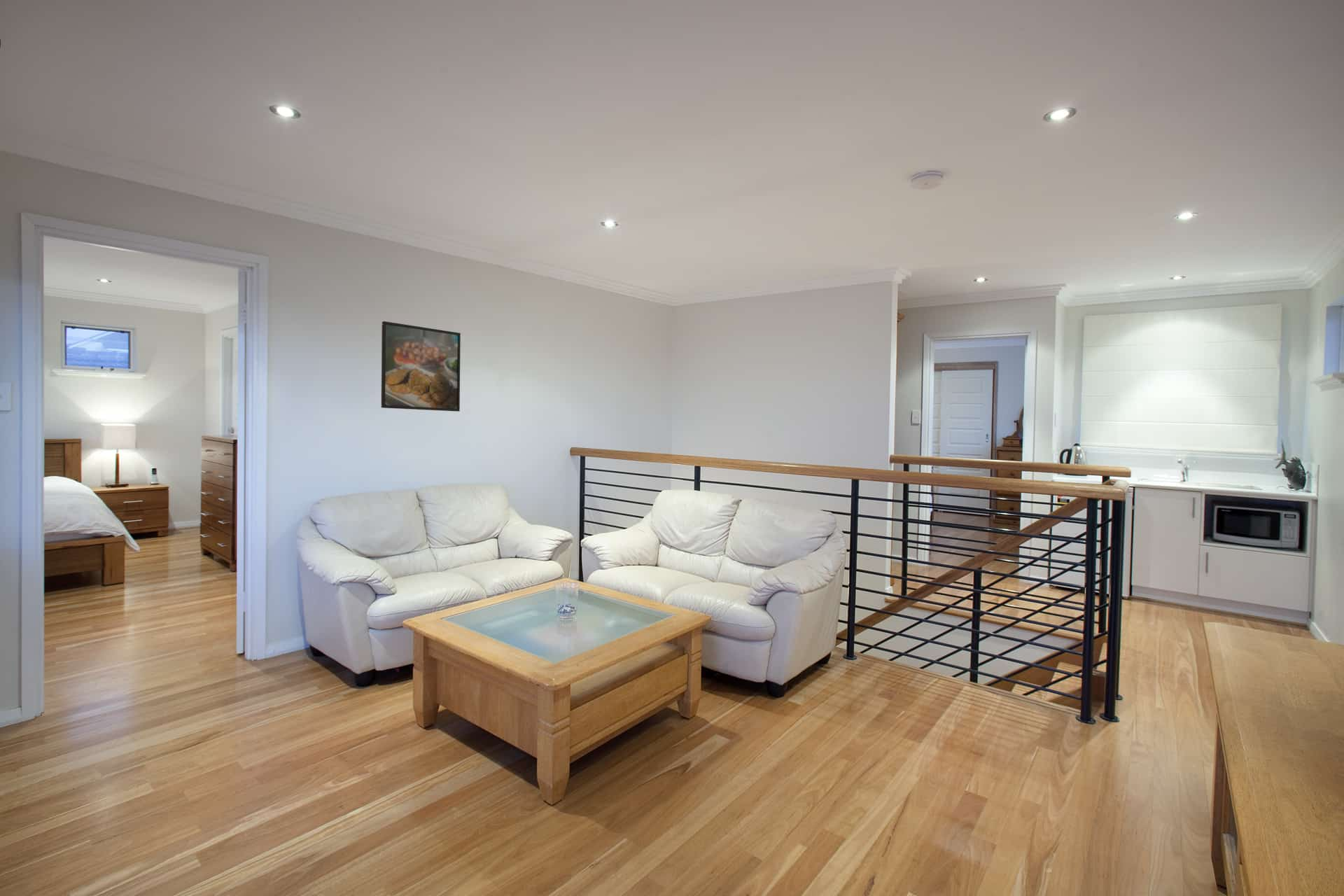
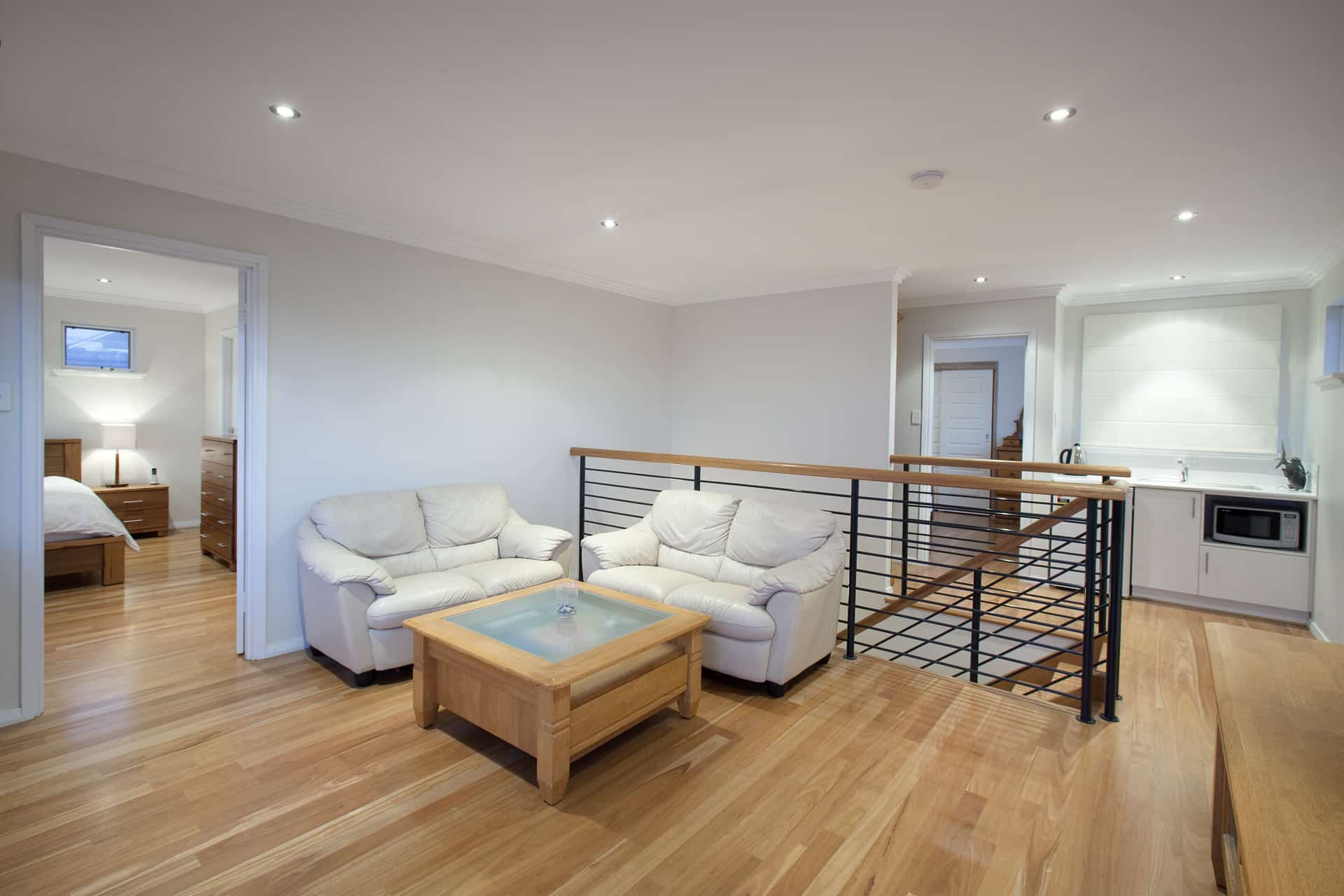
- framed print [381,321,461,412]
